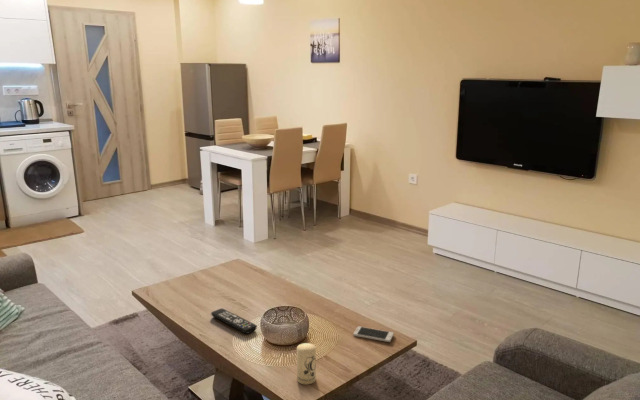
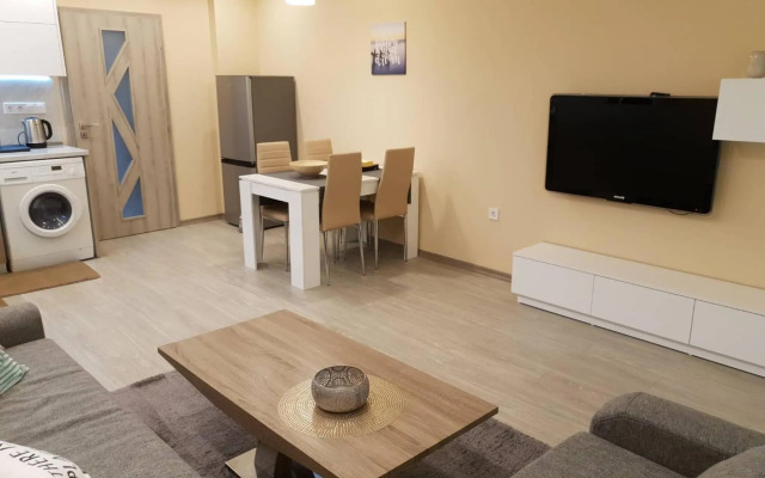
- candle [296,342,317,386]
- remote control [210,308,258,335]
- smartphone [352,325,395,343]
